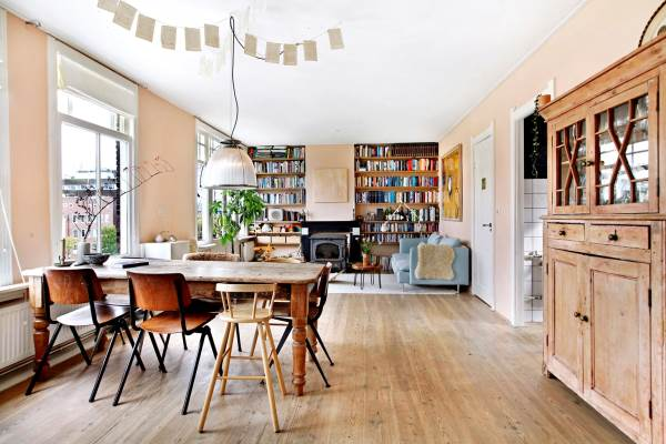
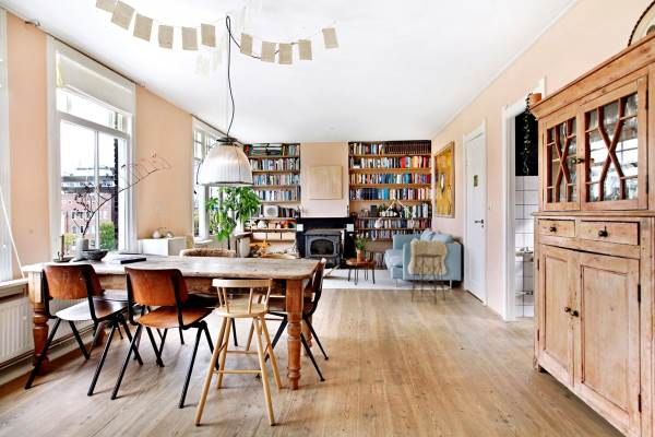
+ side table [410,252,446,306]
